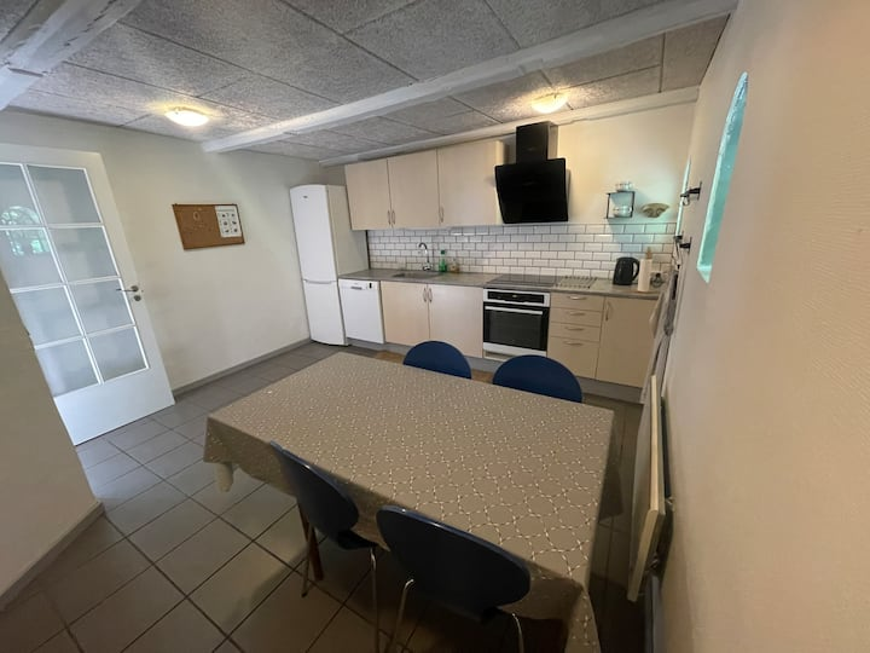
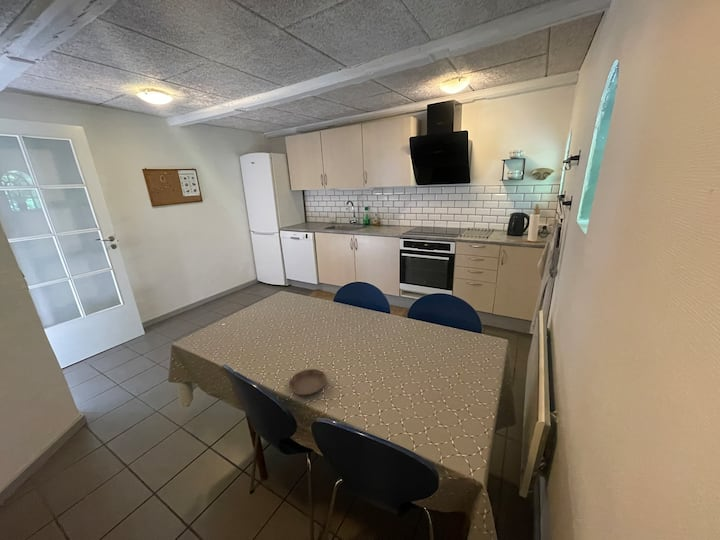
+ saucer [288,368,328,397]
